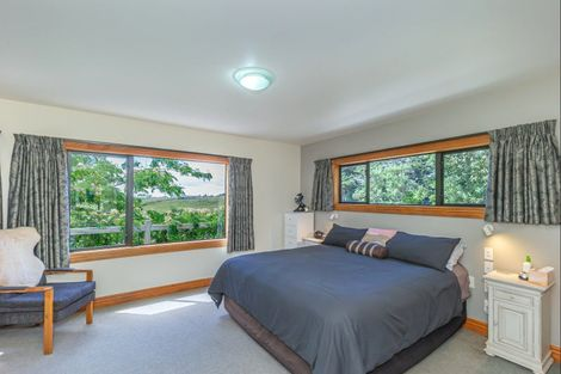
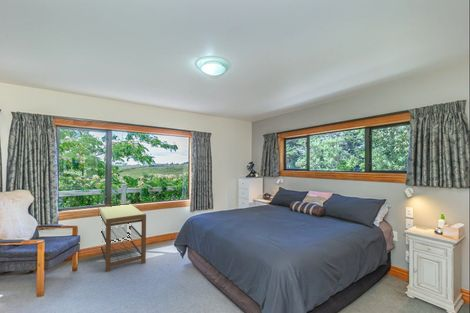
+ storage bench [100,203,147,273]
